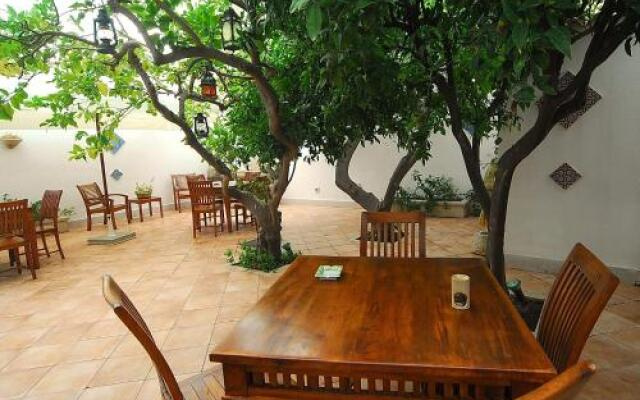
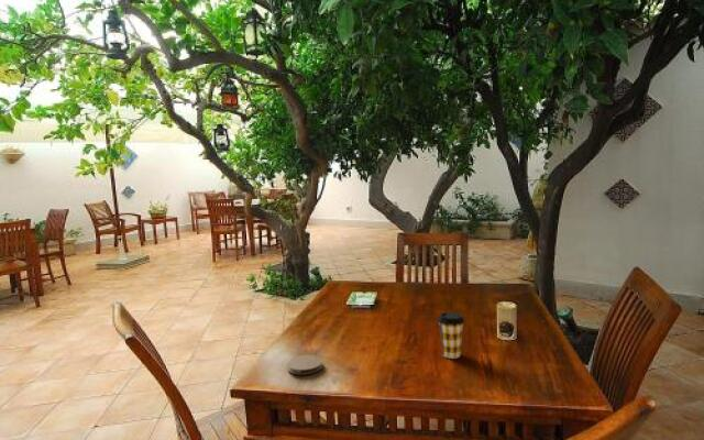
+ coaster [286,354,323,376]
+ coffee cup [437,311,465,360]
